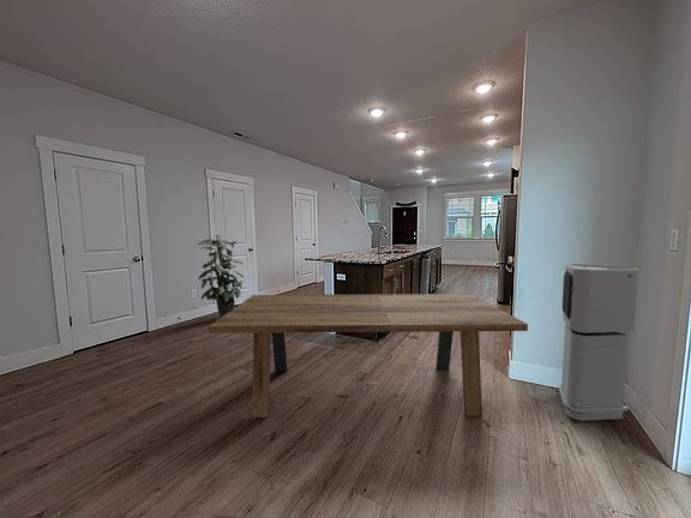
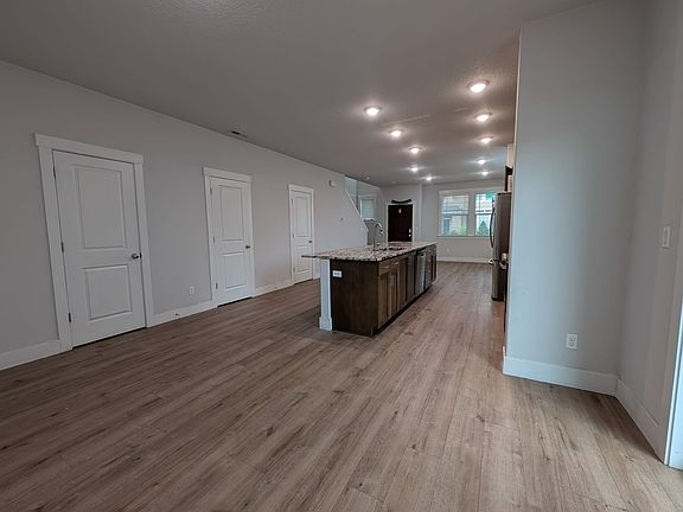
- indoor plant [197,234,246,318]
- dining table [208,293,529,418]
- air purifier [558,263,641,422]
